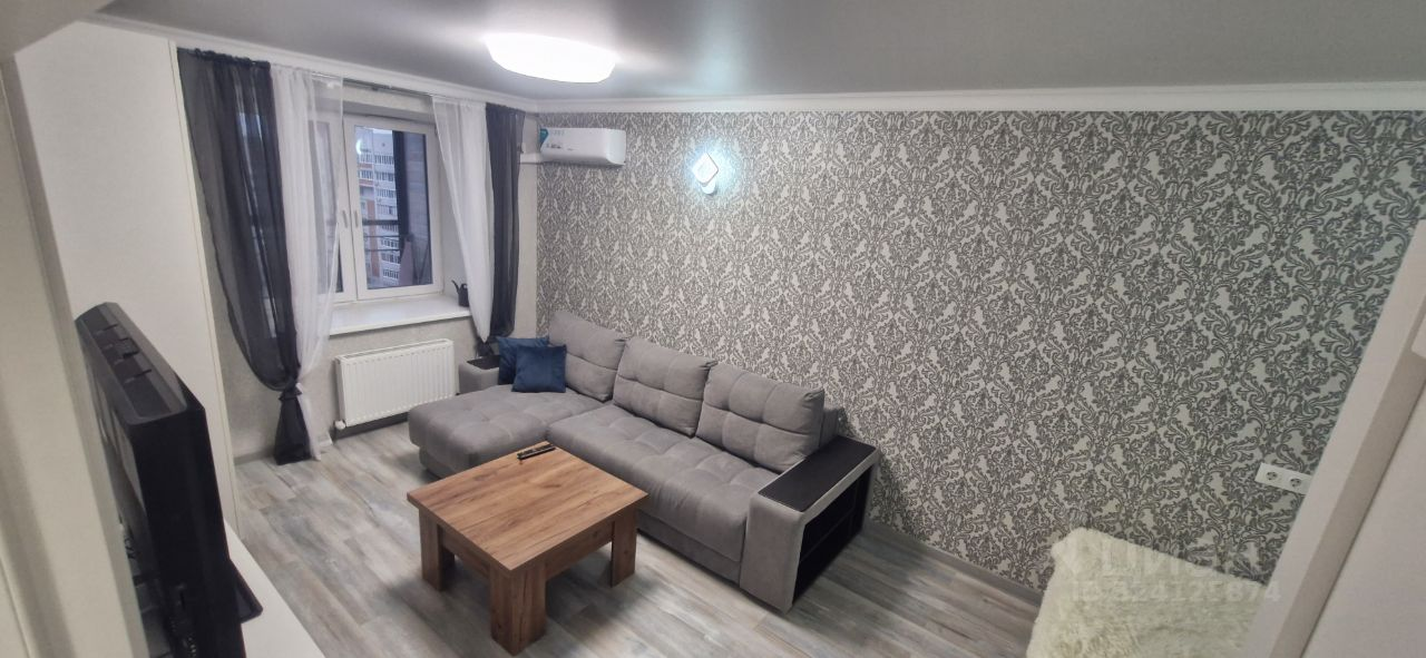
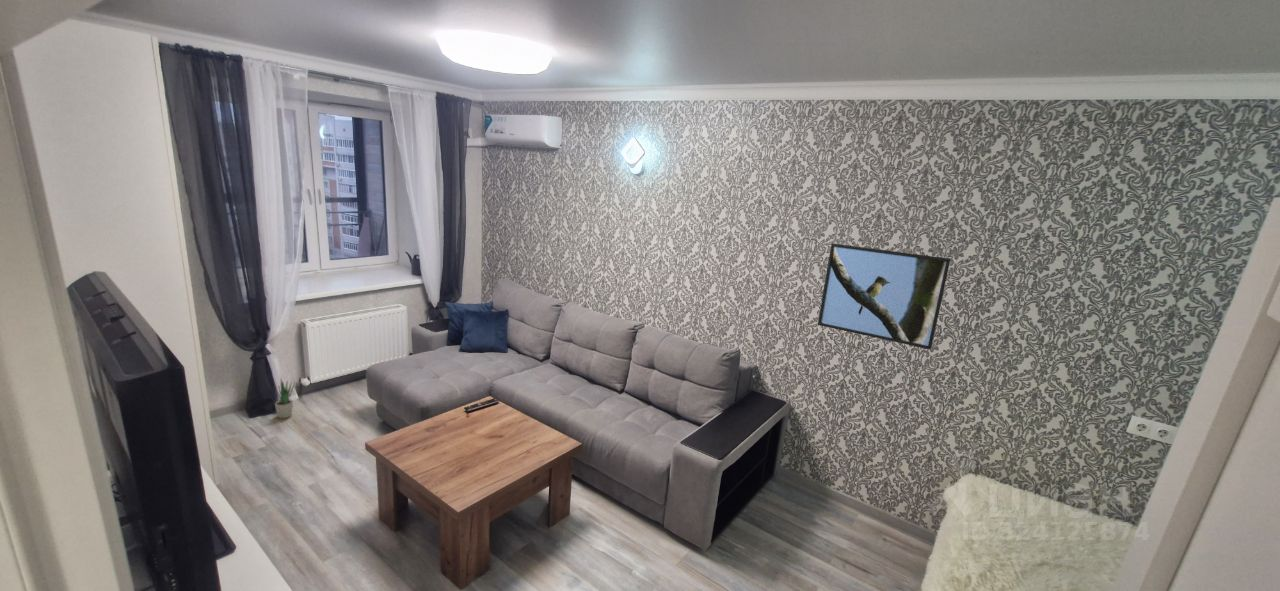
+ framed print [817,242,951,350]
+ potted plant [274,377,296,419]
